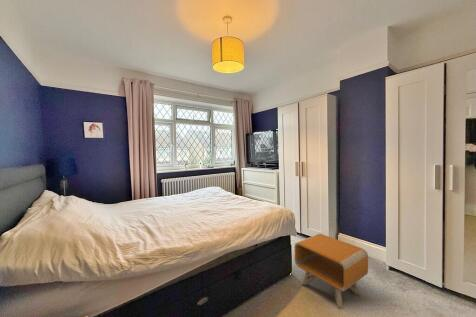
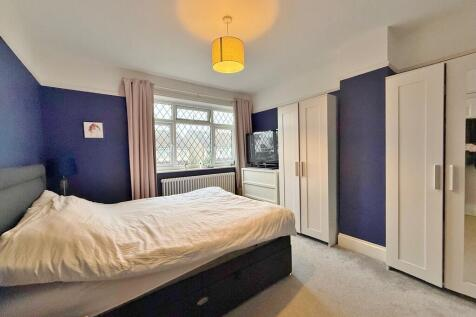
- nightstand [294,233,369,310]
